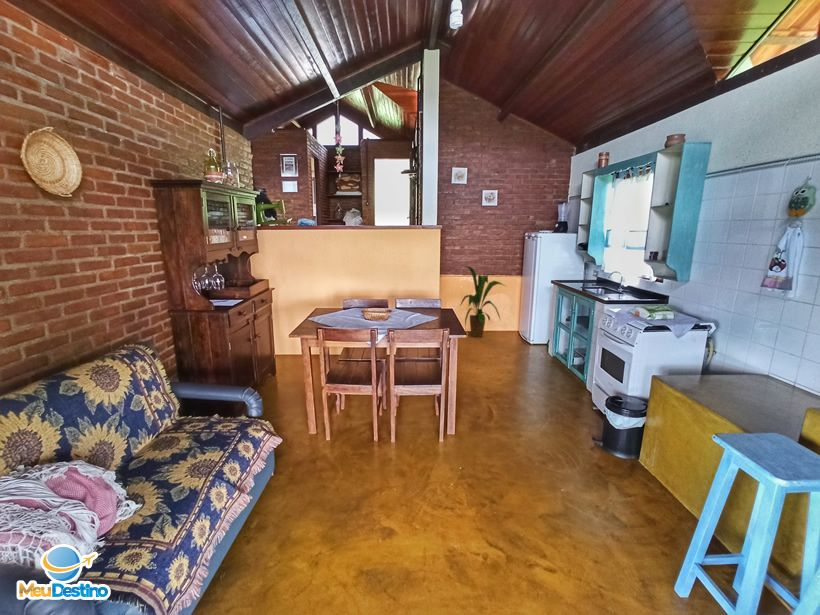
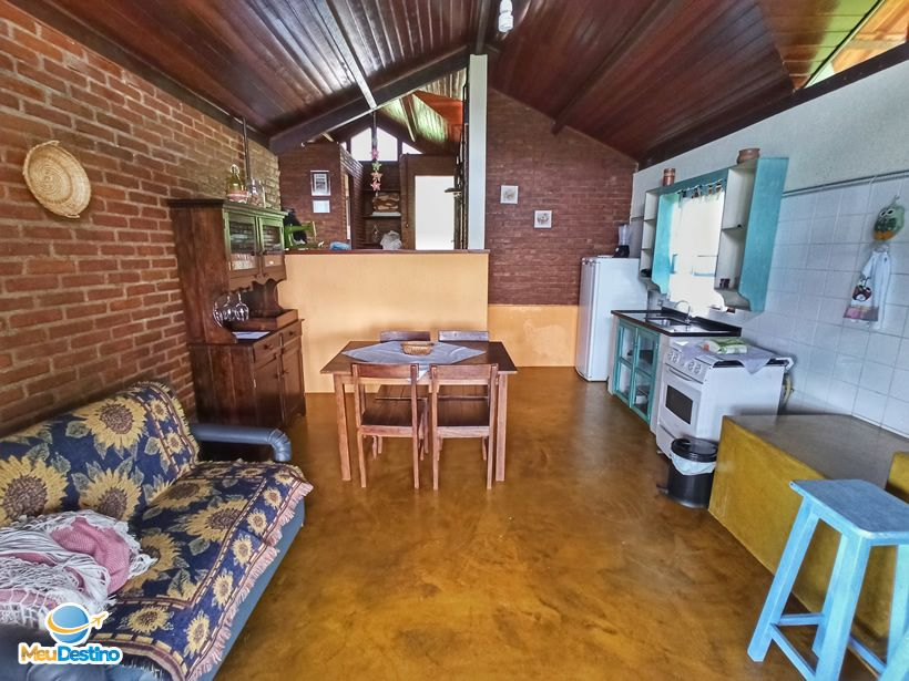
- house plant [459,265,508,338]
